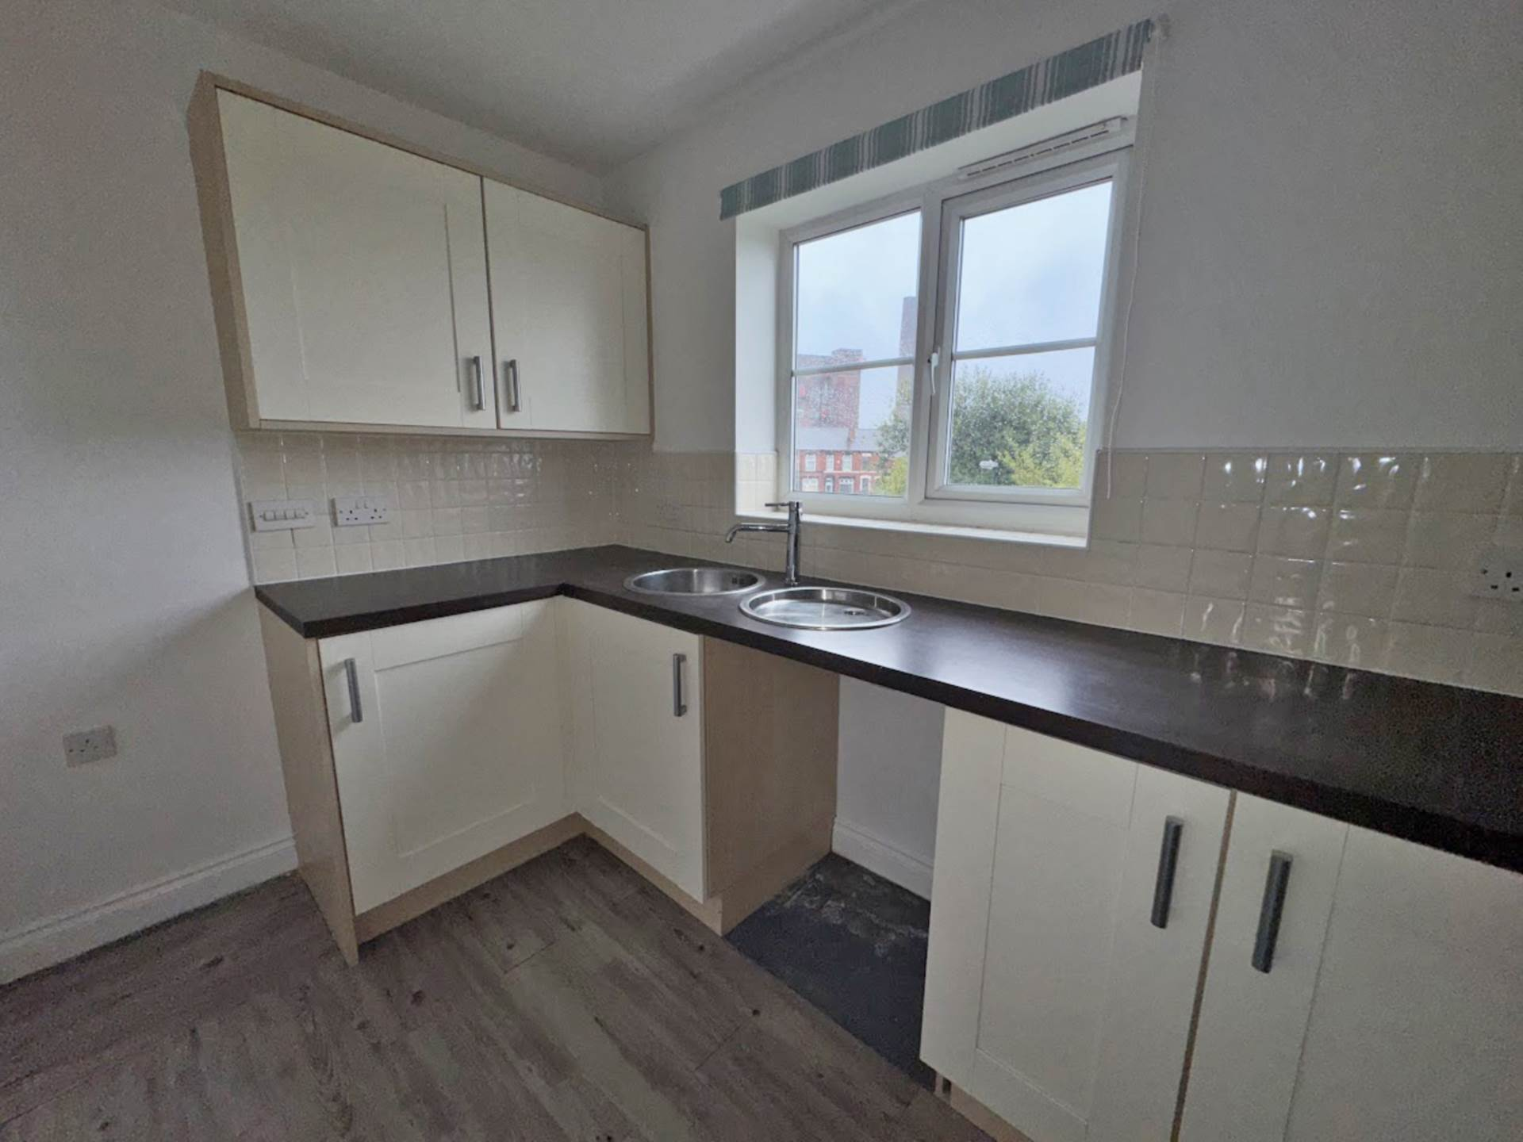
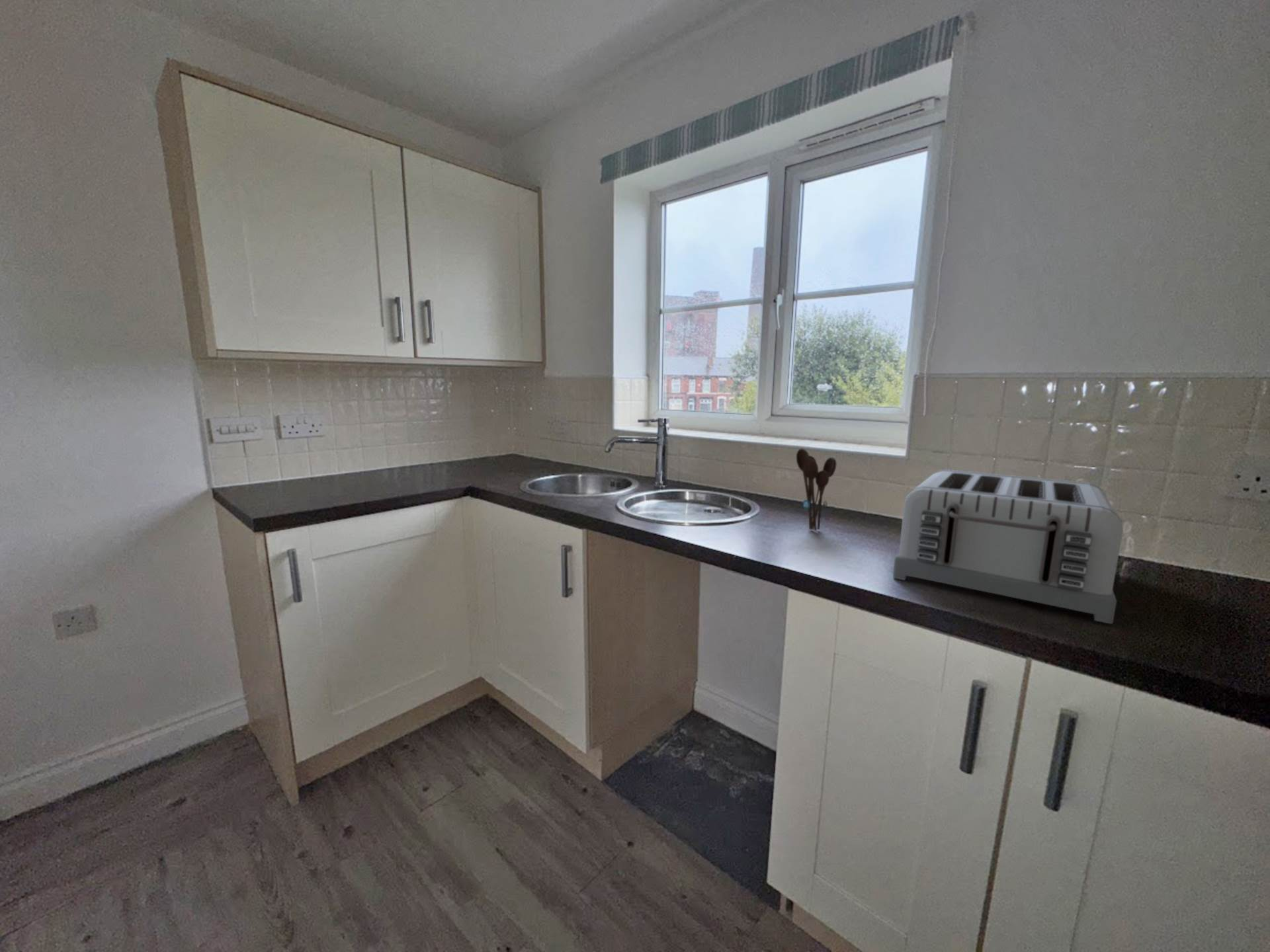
+ toaster [892,469,1124,625]
+ utensil holder [796,448,837,532]
